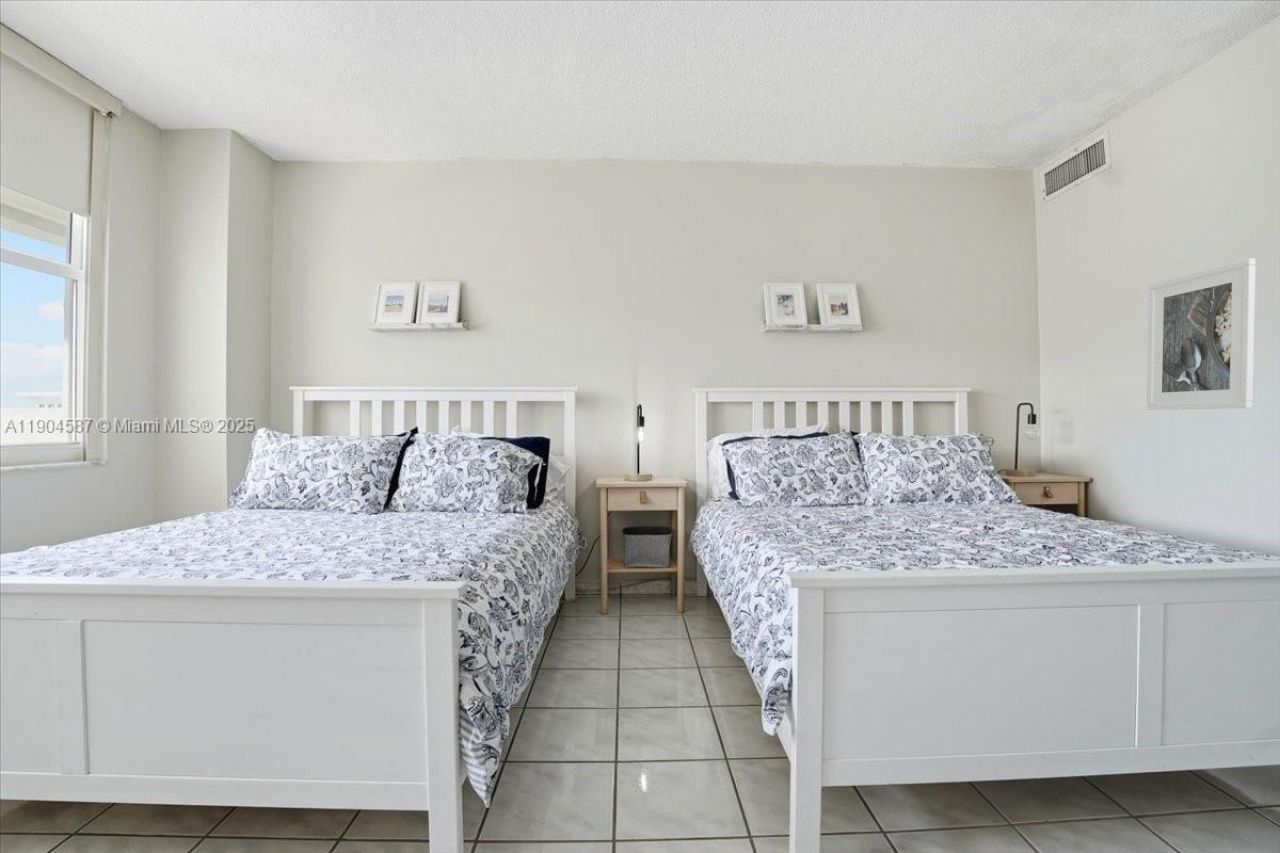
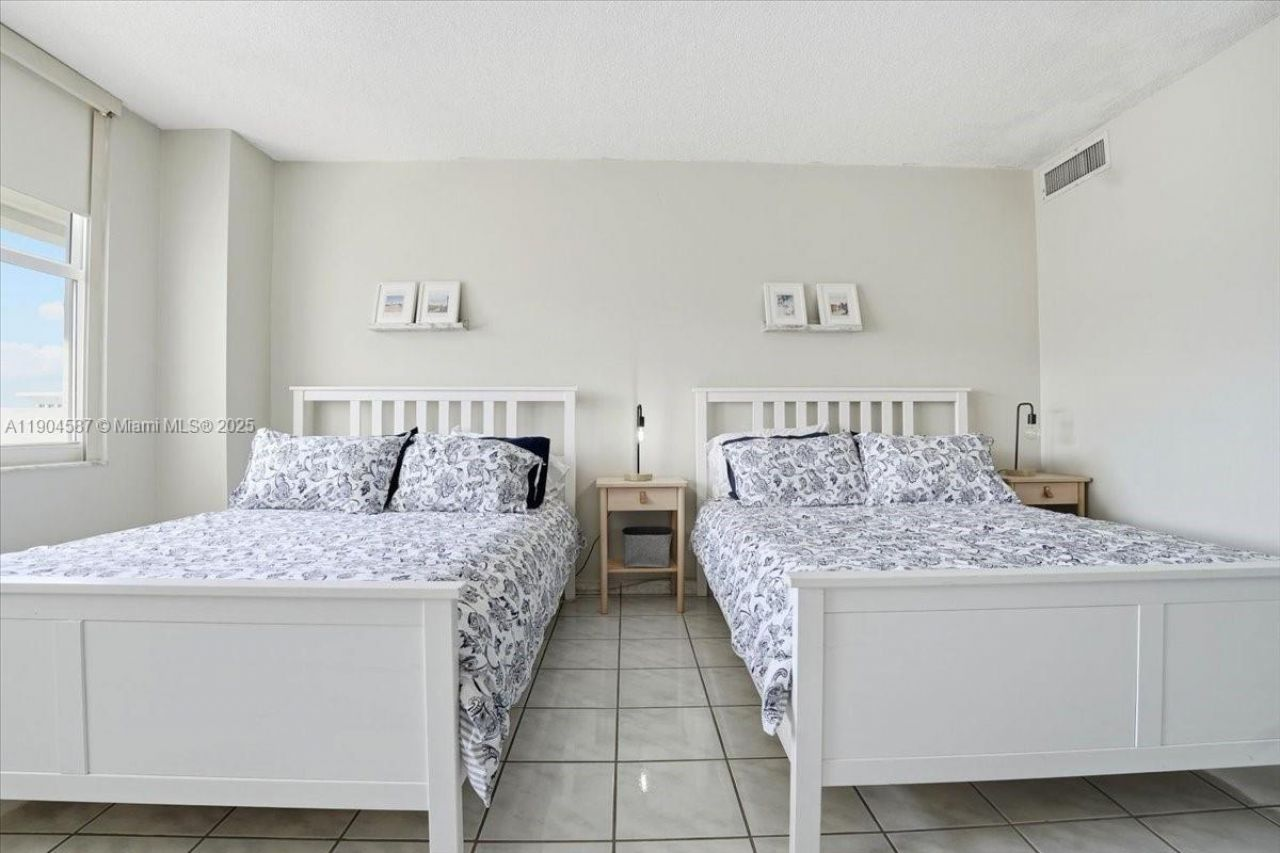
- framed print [1146,257,1257,411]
